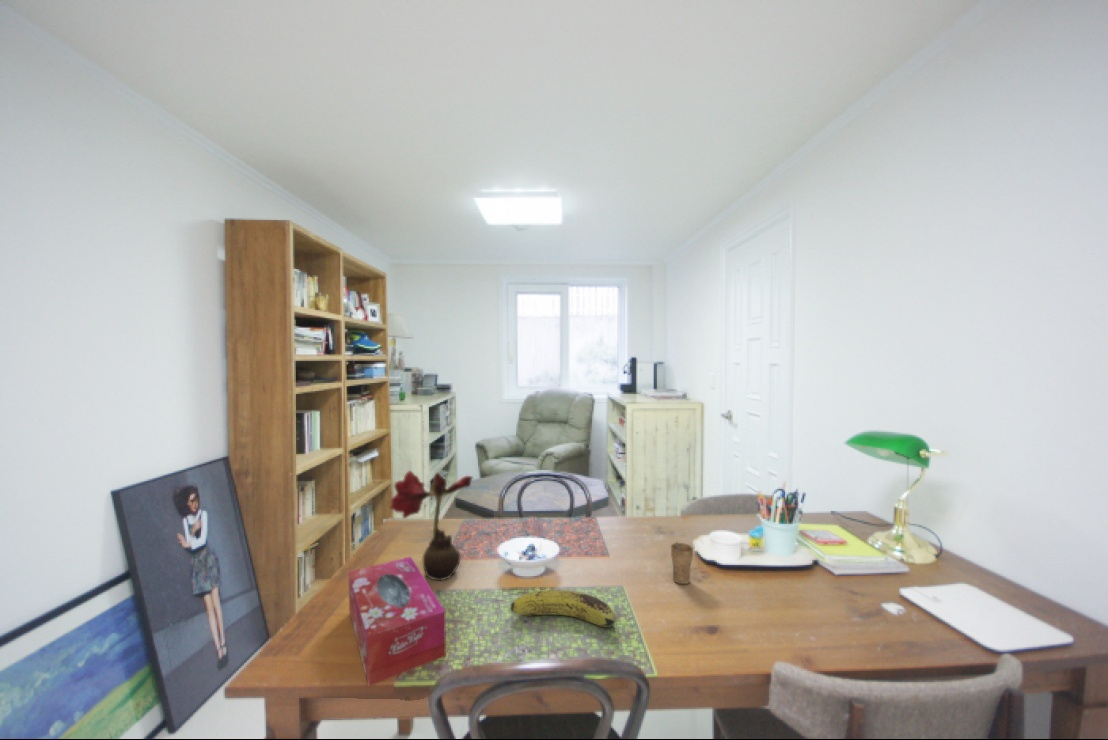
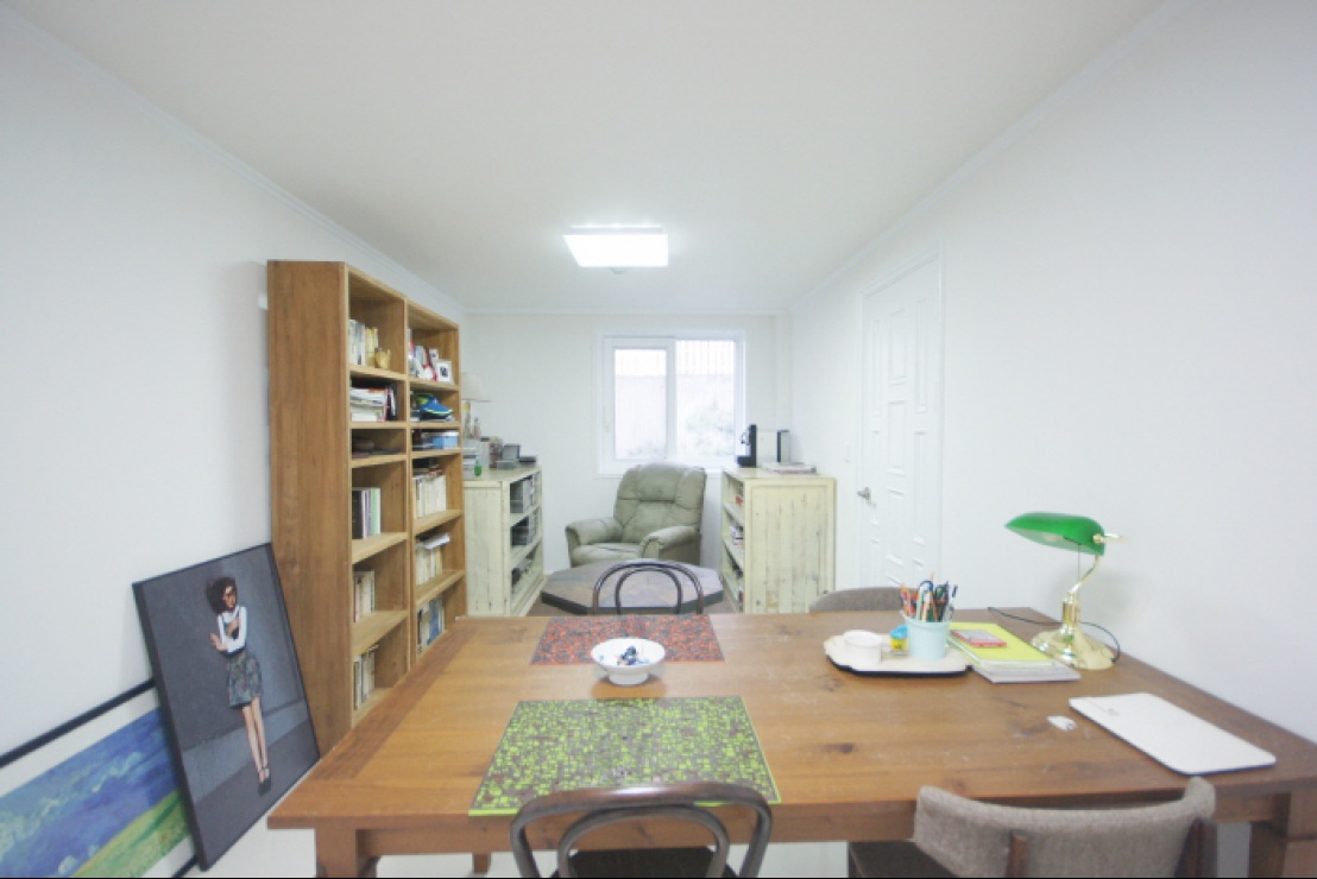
- cup [670,541,694,585]
- fruit [510,589,617,633]
- tissue box [348,556,447,687]
- flower [388,469,474,582]
